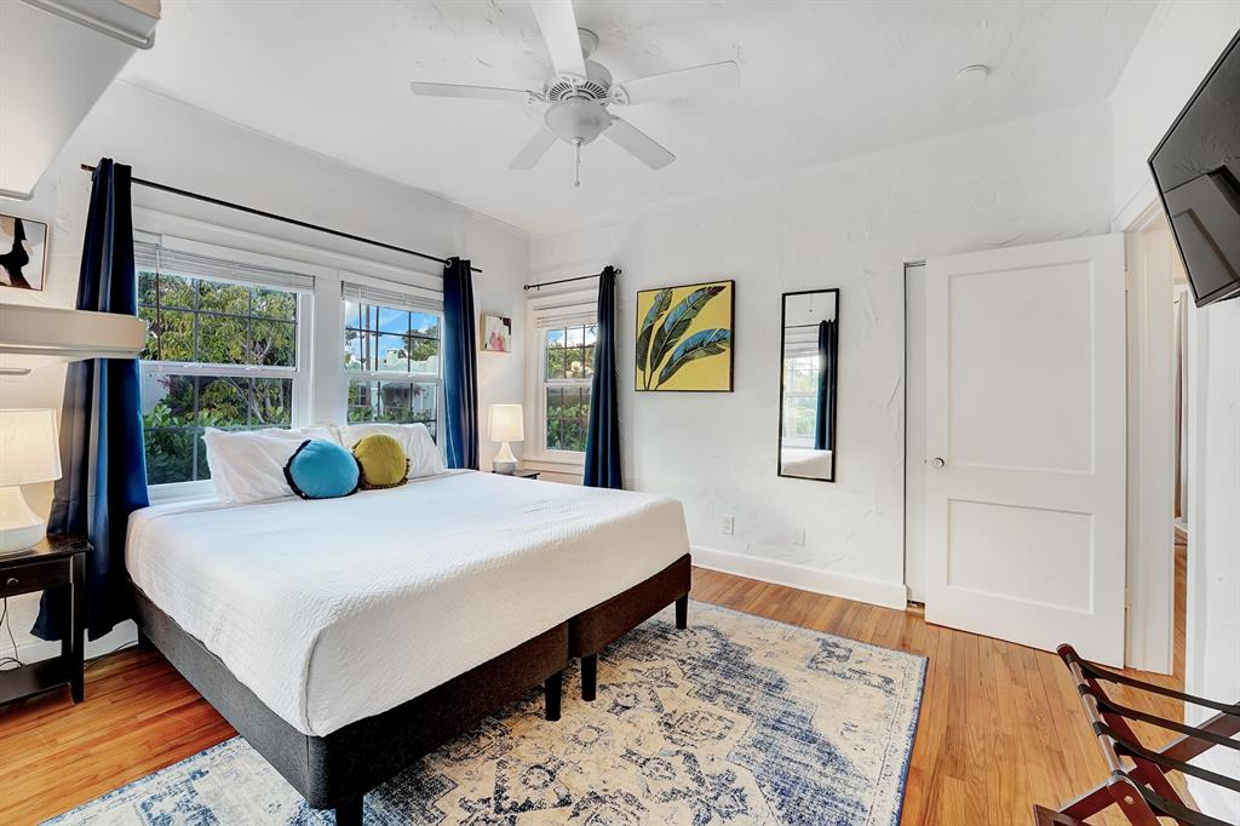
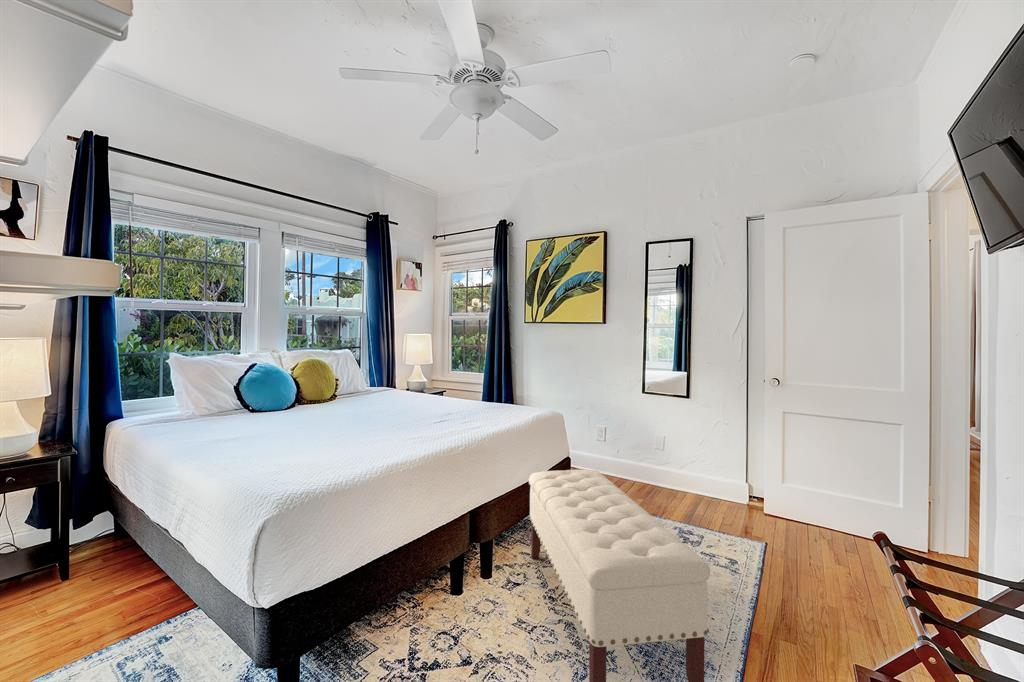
+ bench [528,469,711,682]
